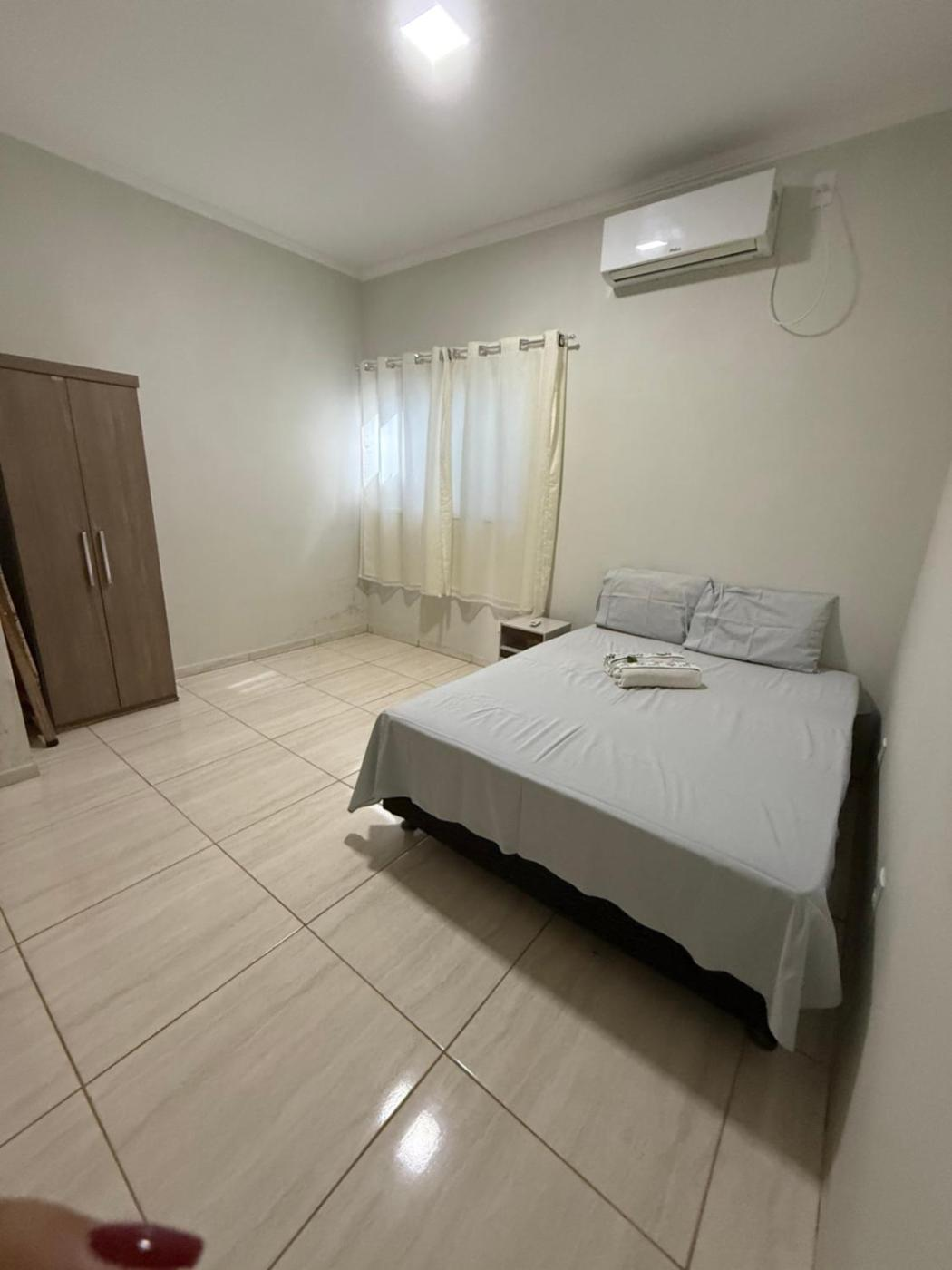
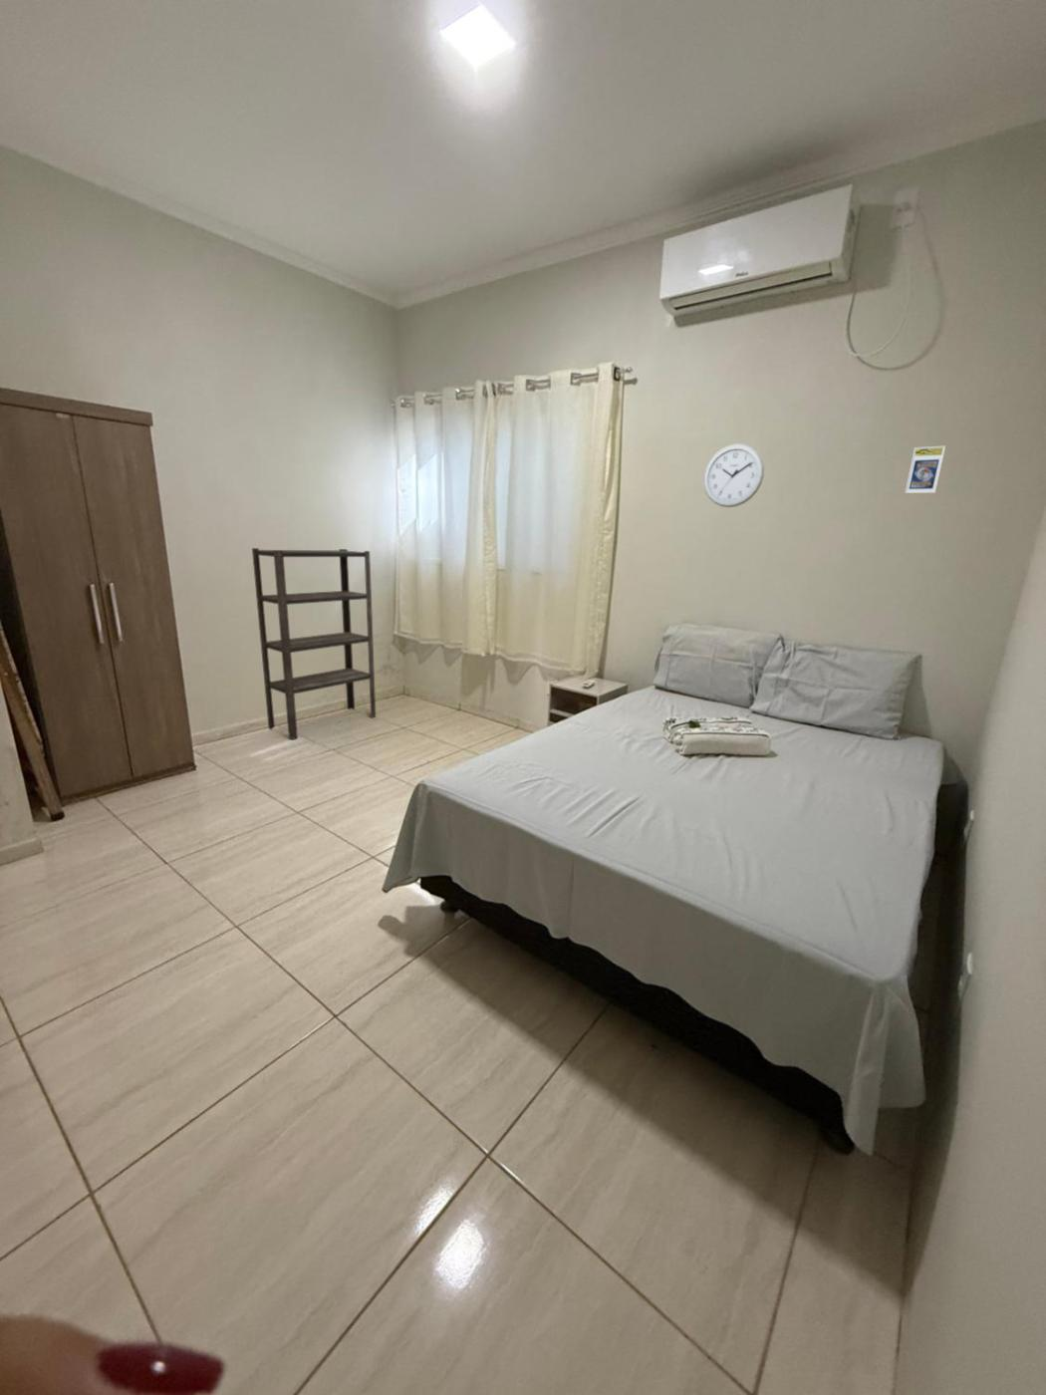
+ trading card display case [904,445,946,494]
+ wall clock [702,443,765,509]
+ shelving unit [251,547,377,740]
